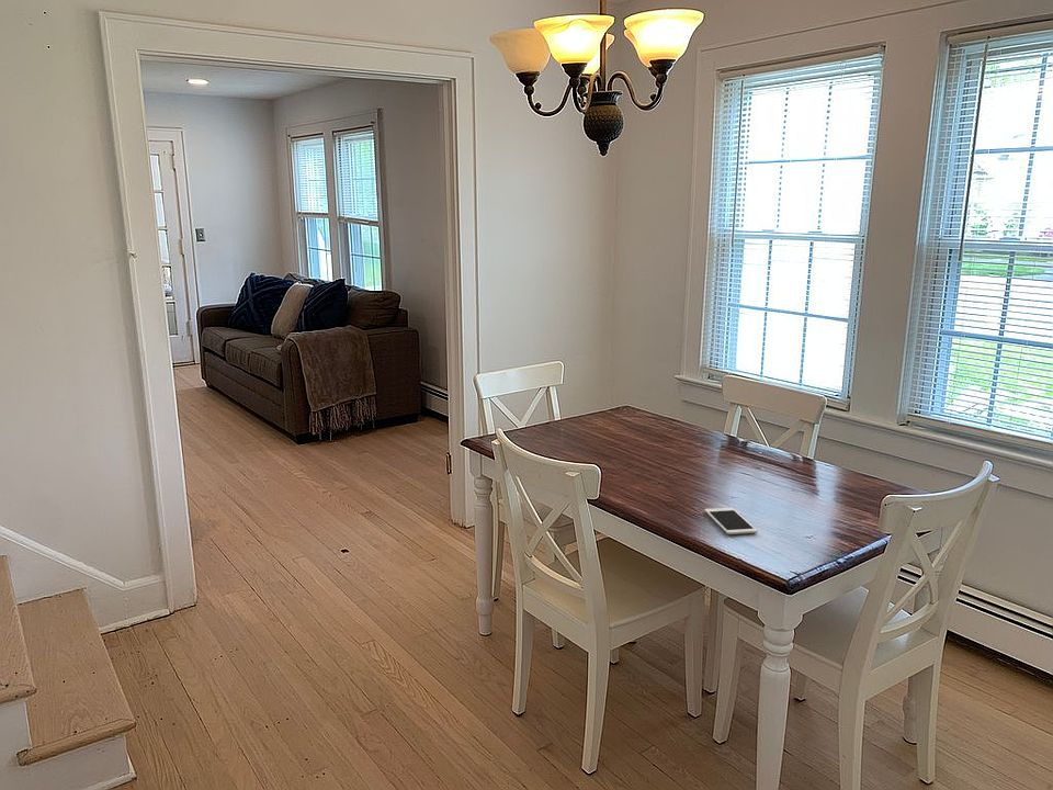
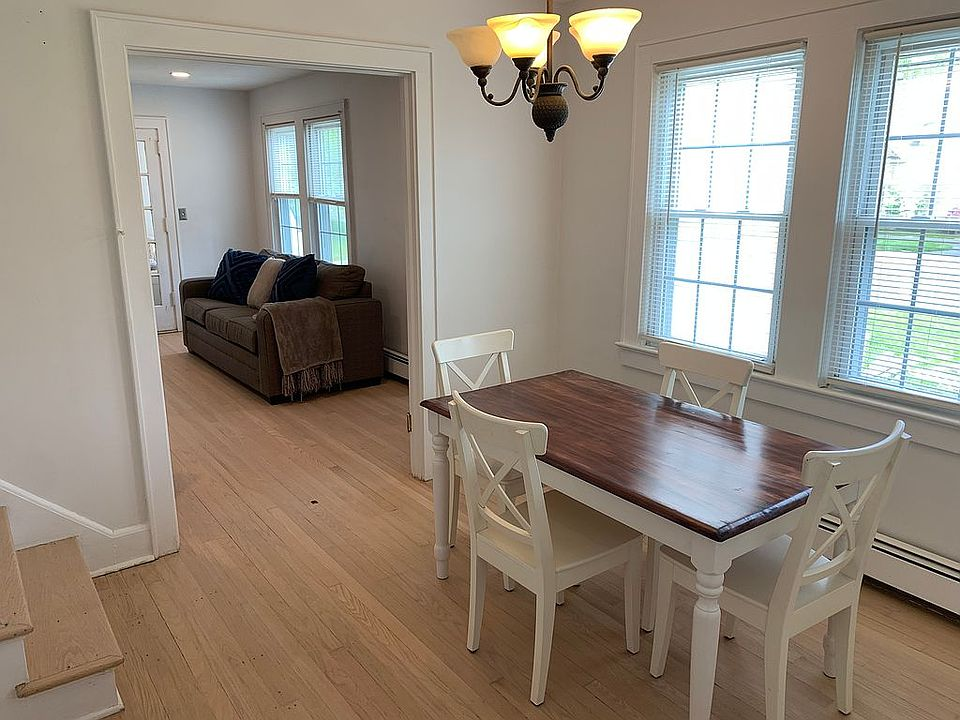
- cell phone [703,507,758,535]
